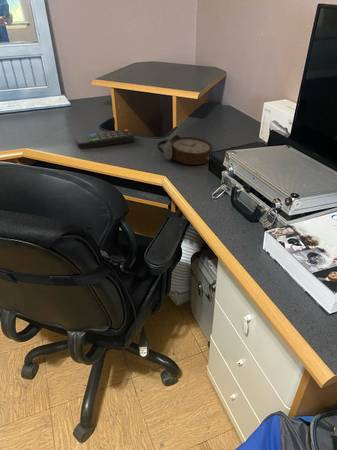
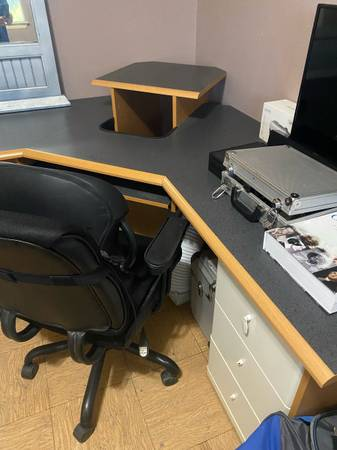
- alarm clock [156,134,215,166]
- remote control [75,128,135,150]
